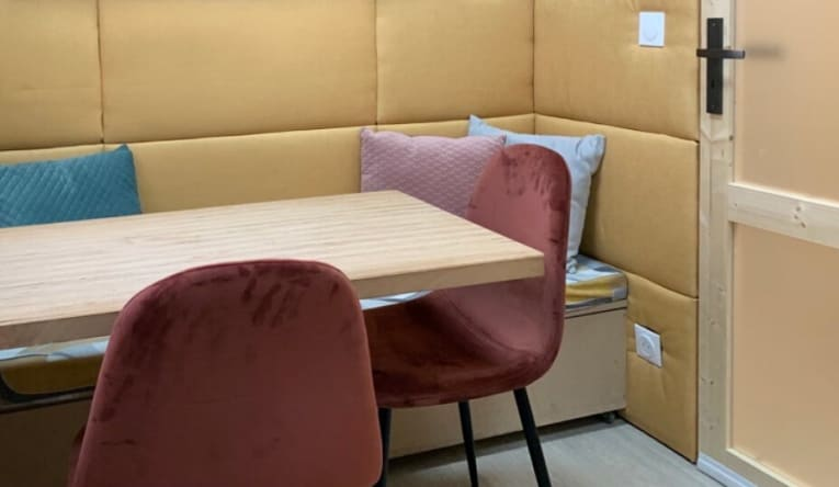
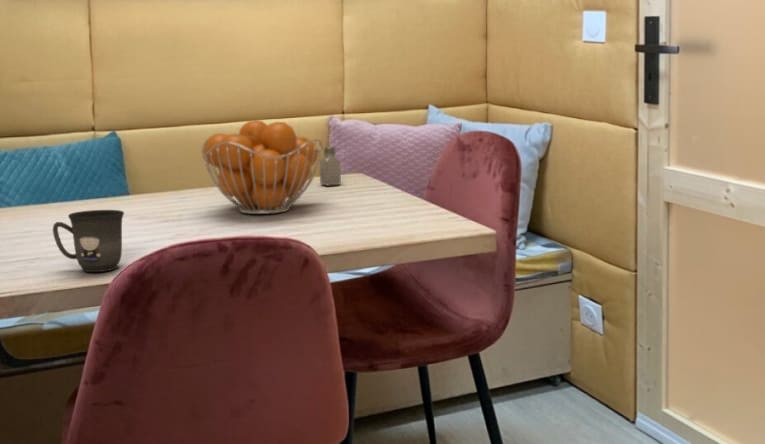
+ saltshaker [319,146,342,186]
+ fruit basket [200,119,324,215]
+ mug [52,209,125,273]
